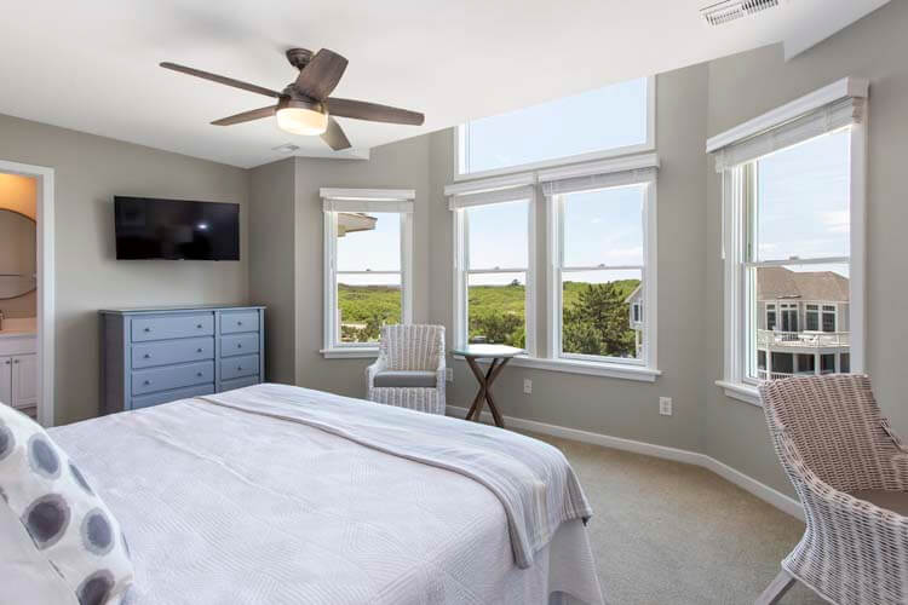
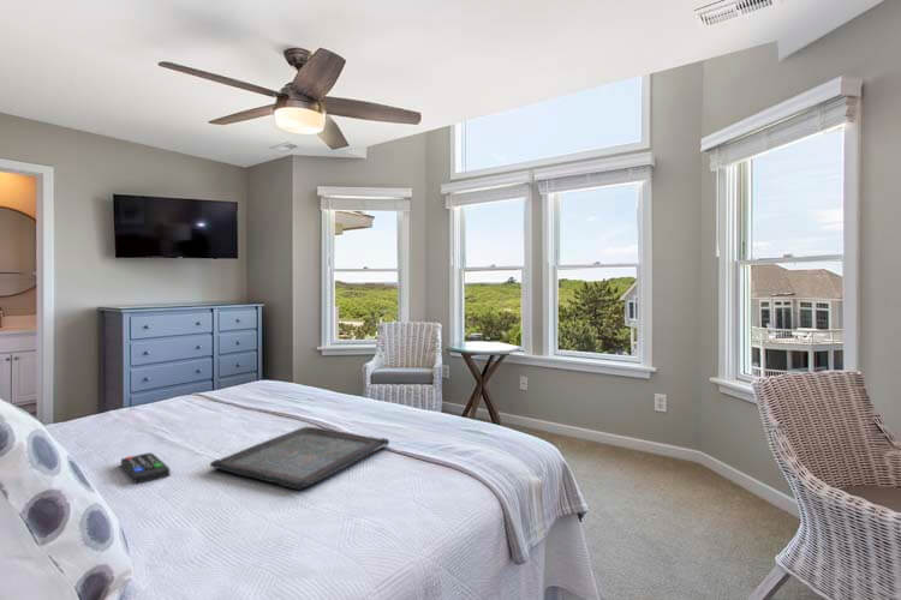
+ serving tray [209,425,390,491]
+ remote control [120,452,171,485]
